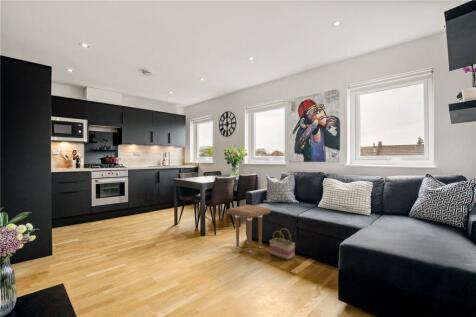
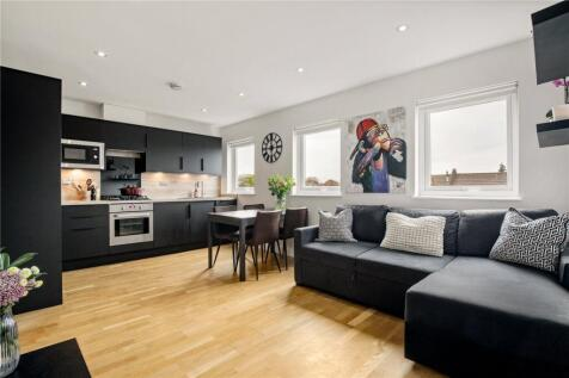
- basket [269,227,296,261]
- side table [225,204,272,253]
